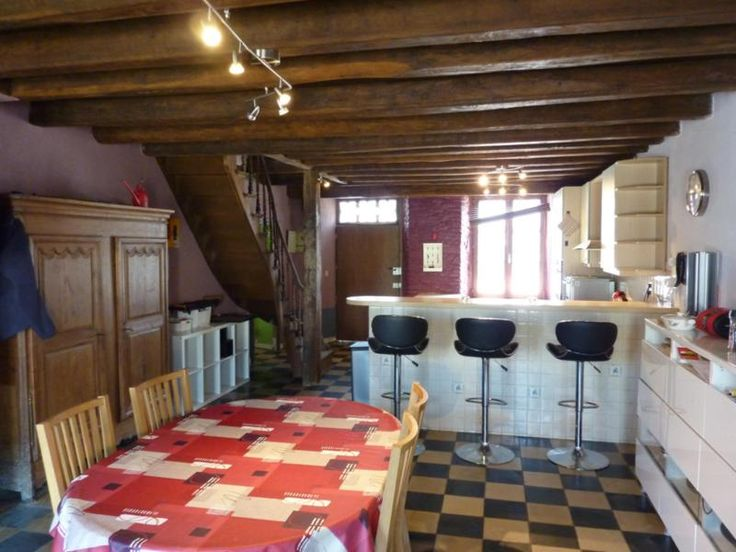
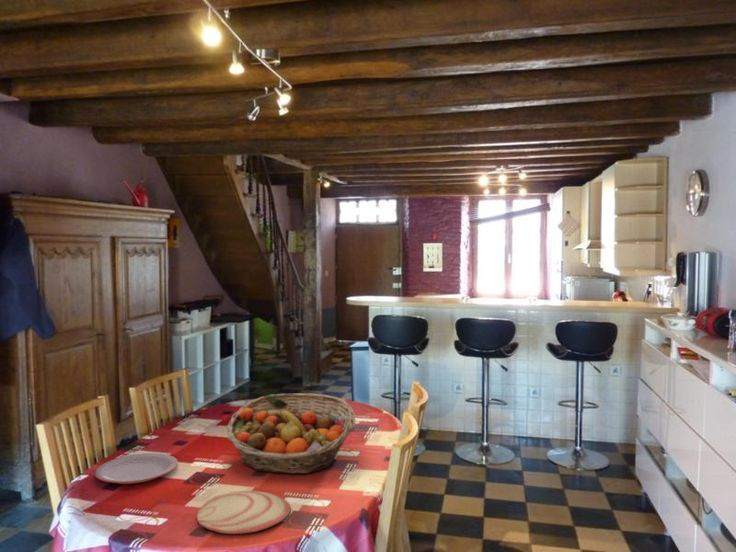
+ plate [196,490,291,535]
+ fruit basket [225,392,356,475]
+ plate [94,452,179,485]
